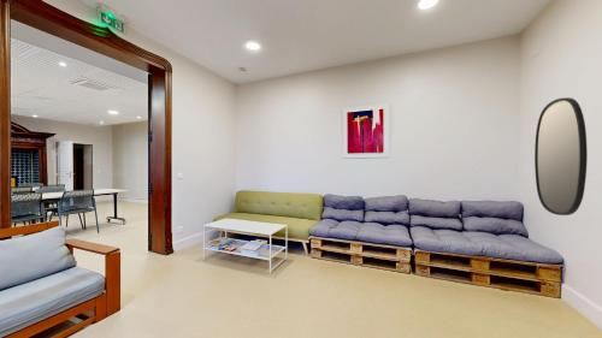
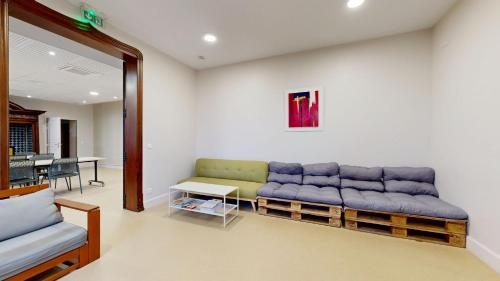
- home mirror [533,96,589,217]
